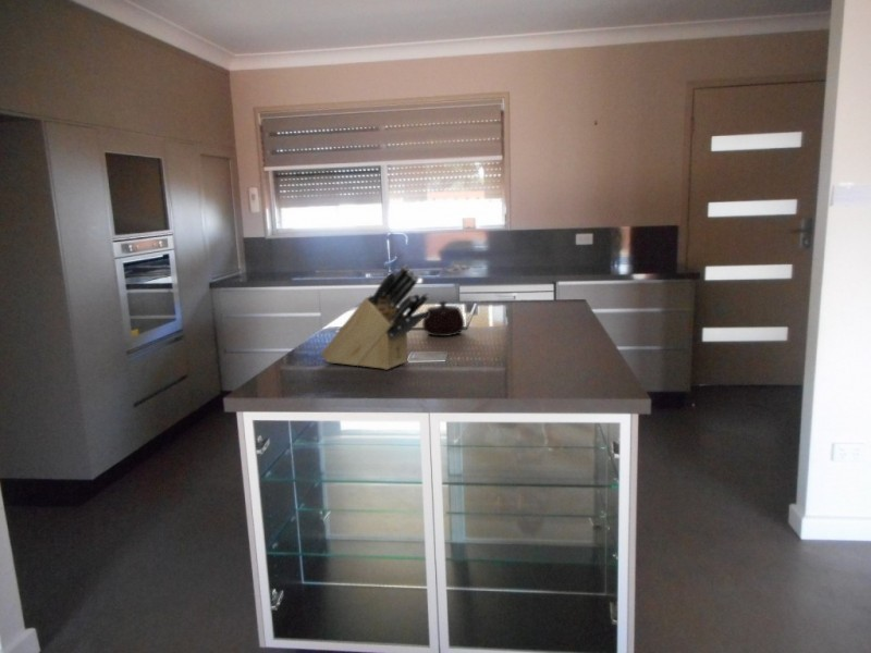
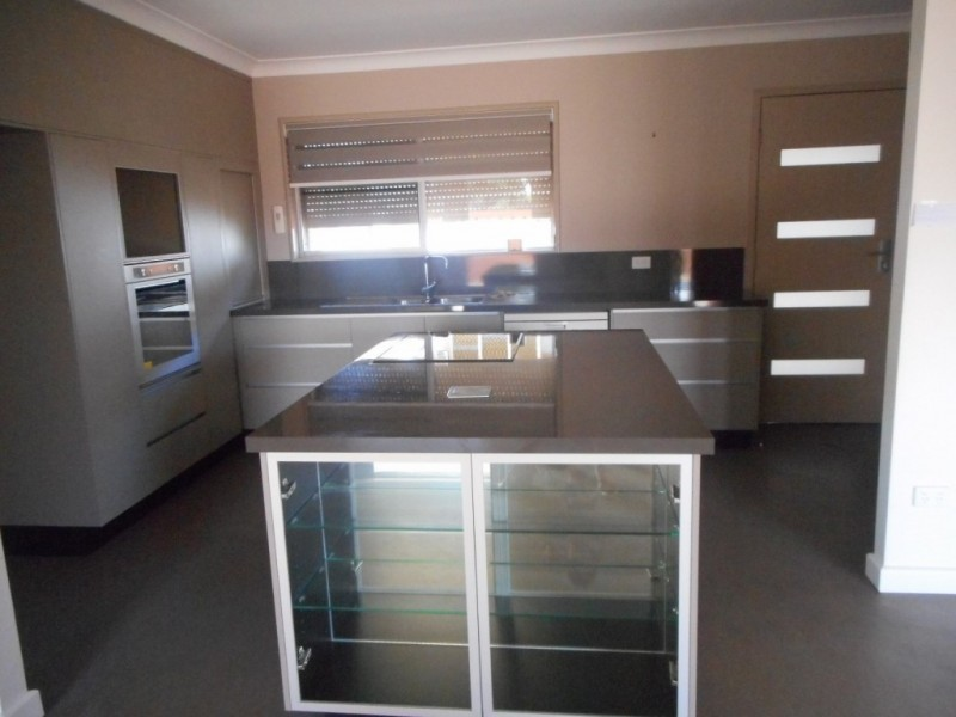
- teapot [421,300,466,337]
- knife block [320,264,430,371]
